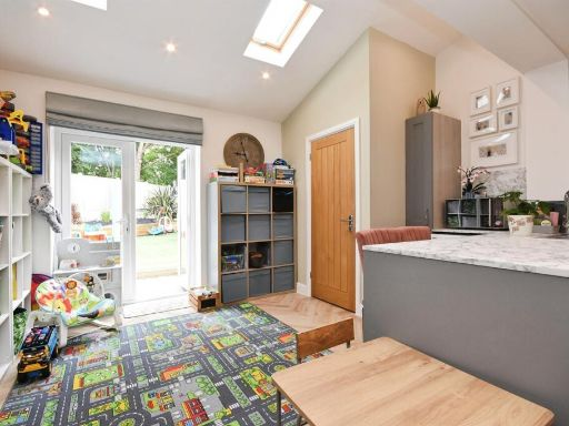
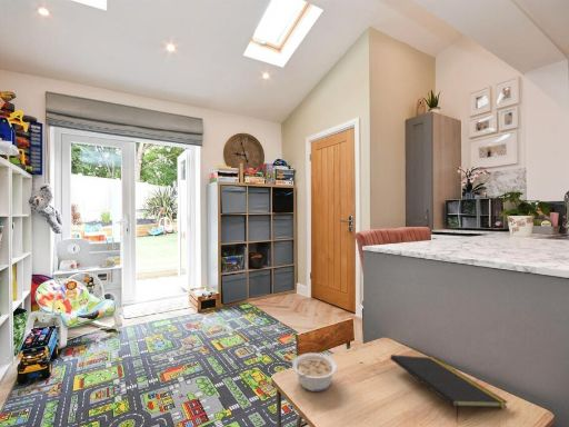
+ legume [291,352,338,393]
+ notepad [389,354,509,424]
